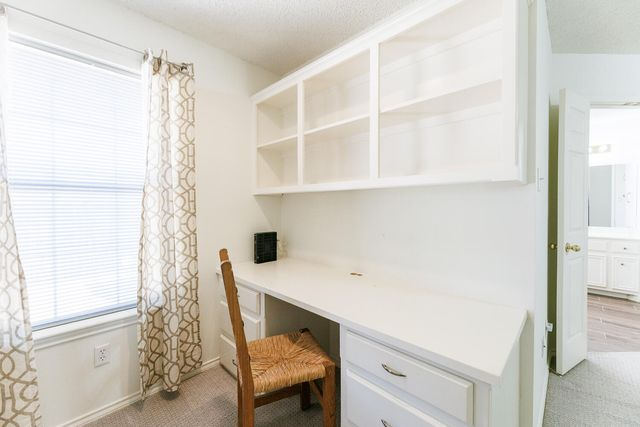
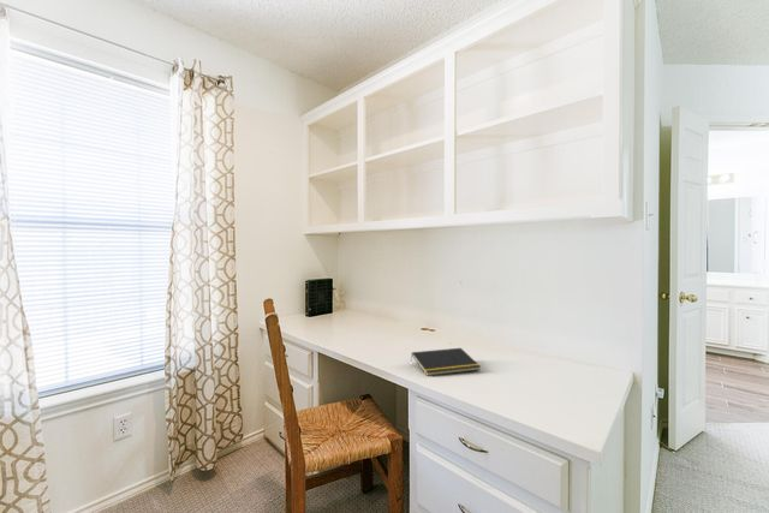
+ notepad [410,347,482,377]
